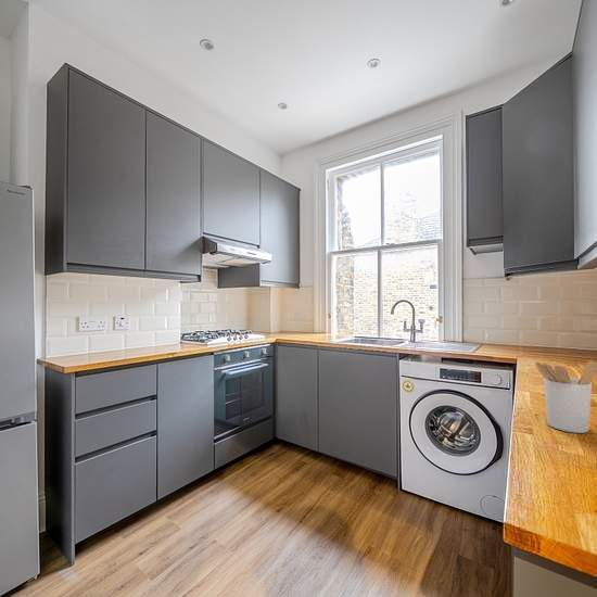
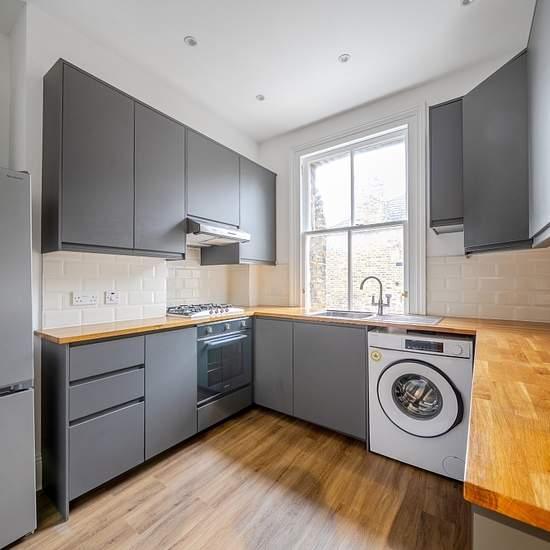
- utensil holder [533,359,597,434]
